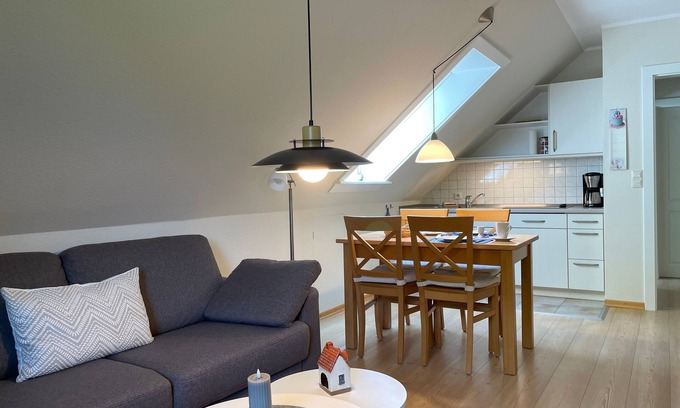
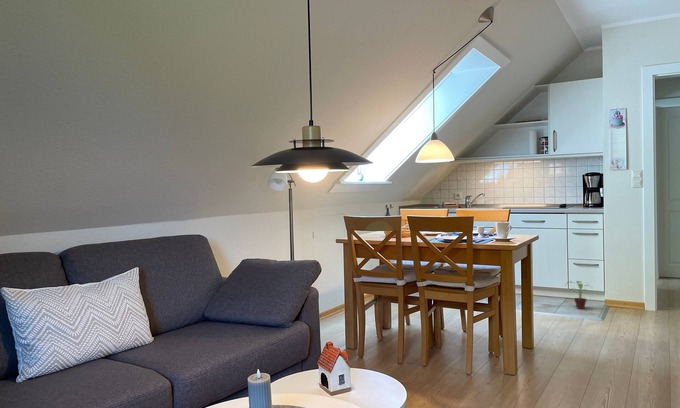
+ potted plant [564,280,594,310]
